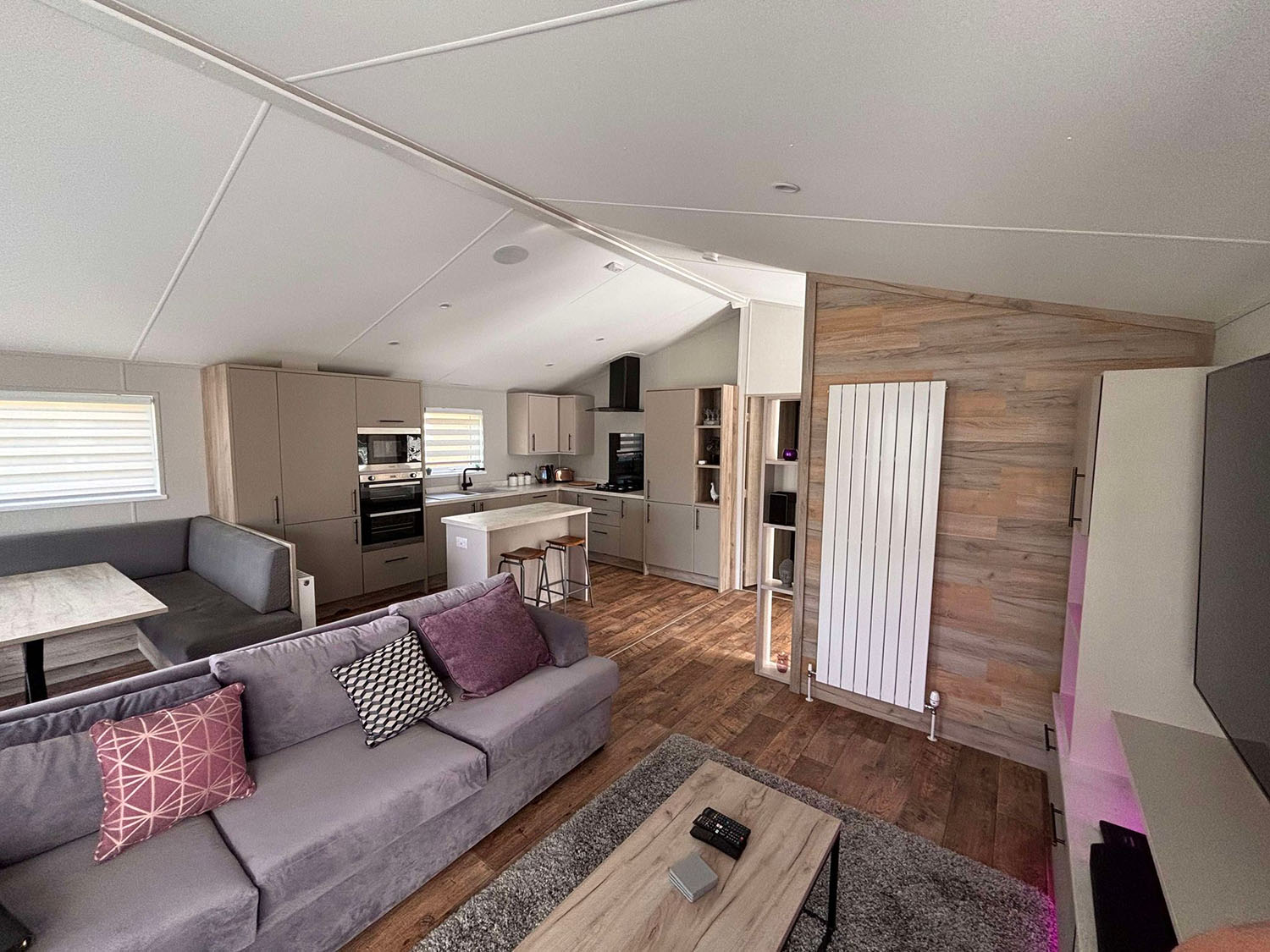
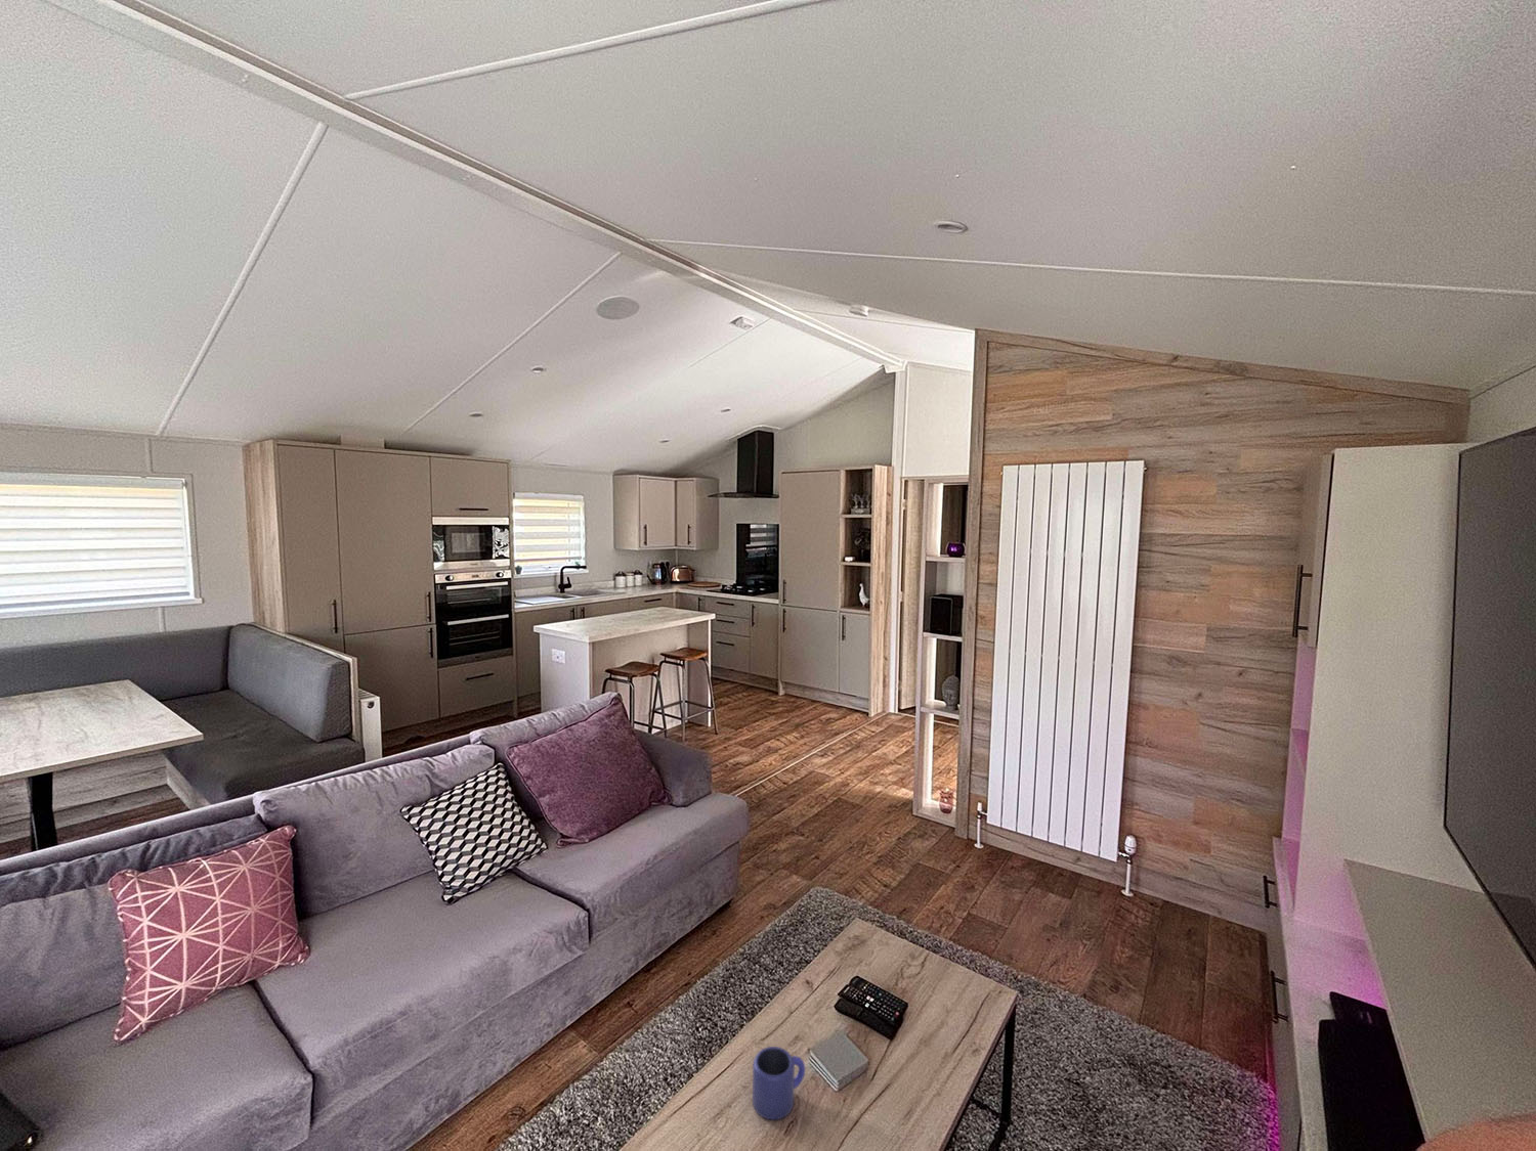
+ mug [751,1046,805,1121]
